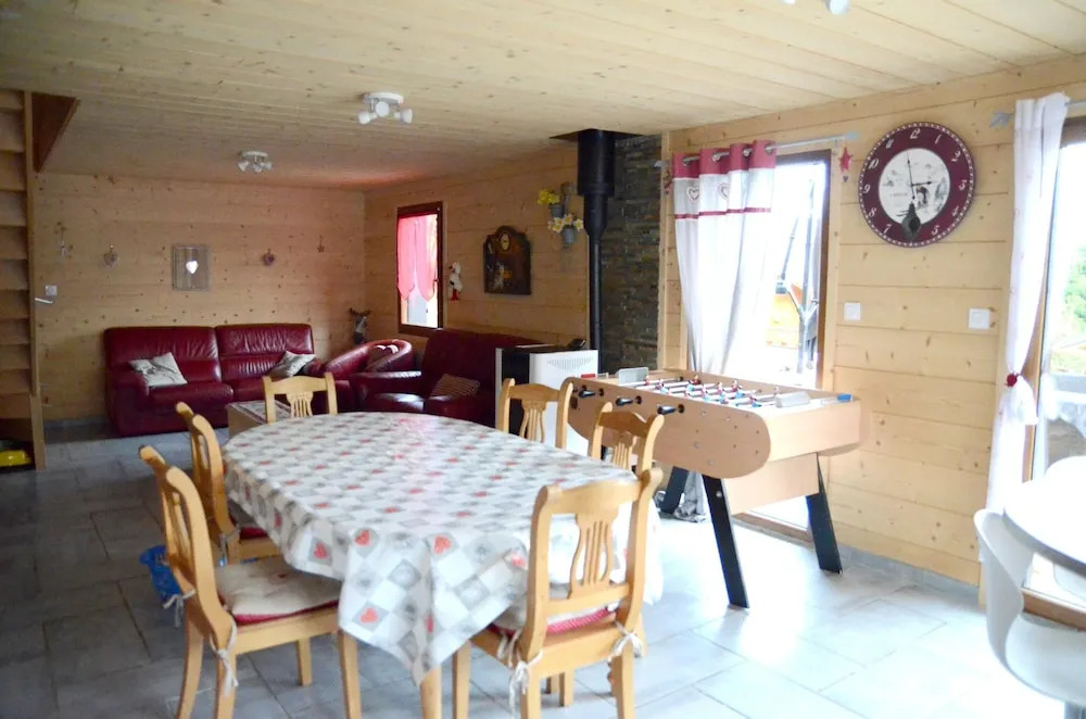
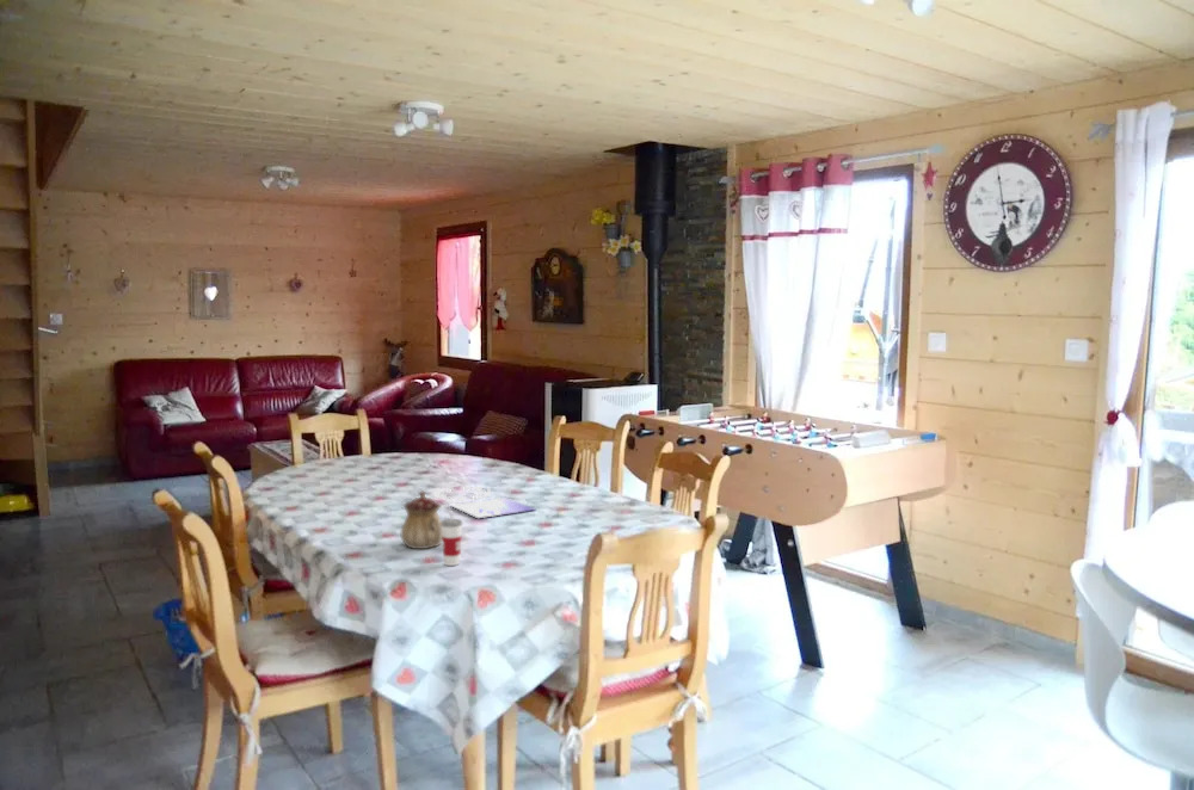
+ cup [441,505,463,567]
+ teapot [399,489,443,550]
+ board game [431,482,536,519]
